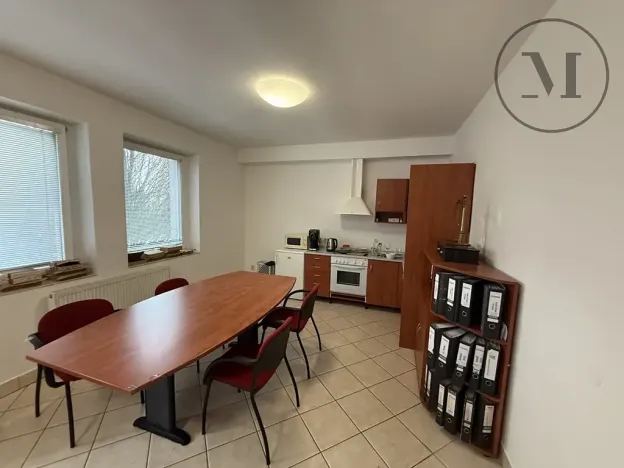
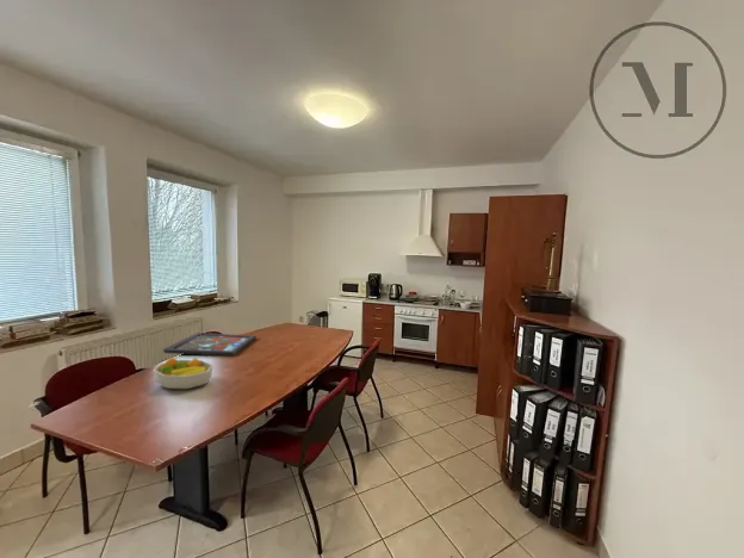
+ framed painting [162,331,258,358]
+ fruit bowl [151,356,215,390]
